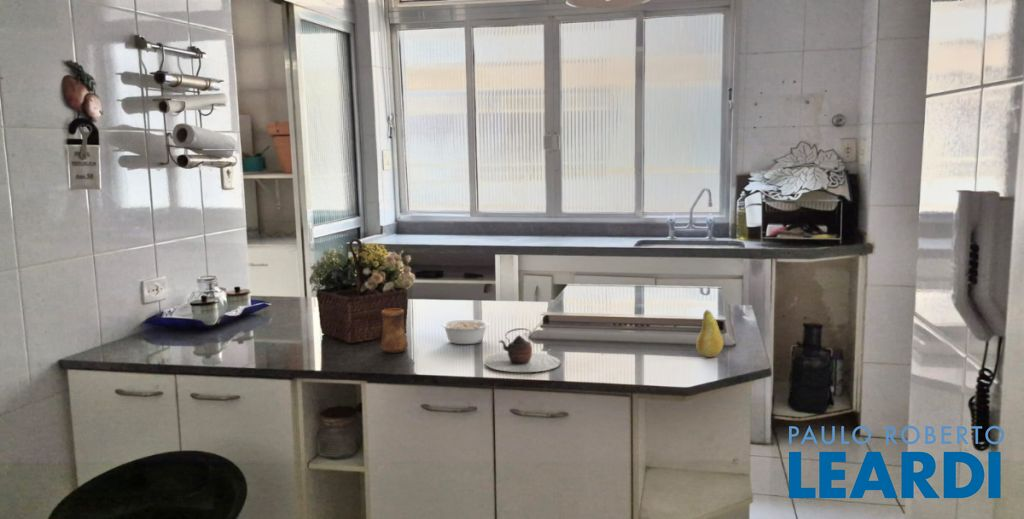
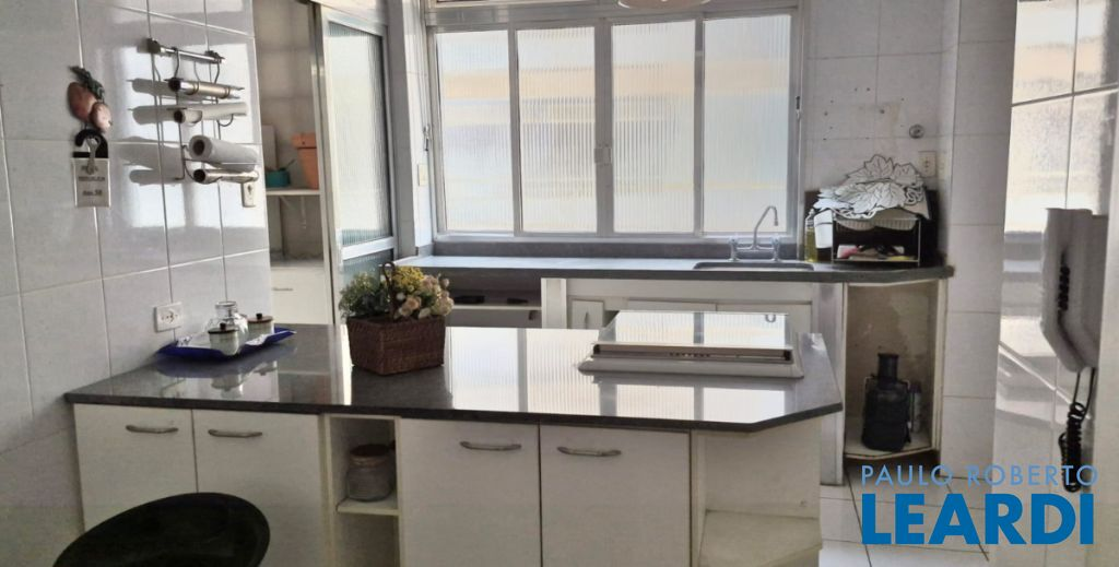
- cup [379,308,409,354]
- legume [440,319,490,345]
- fruit [695,309,724,358]
- teapot [483,327,562,373]
